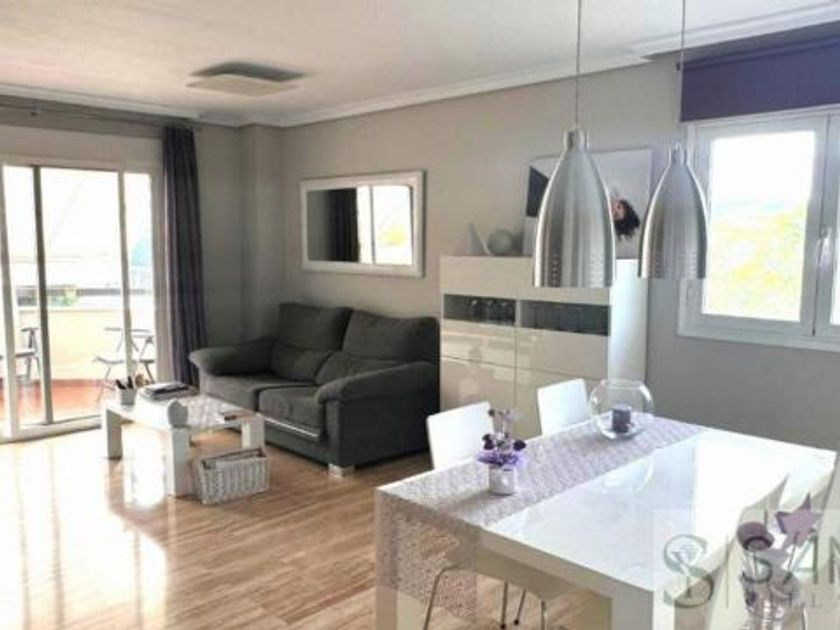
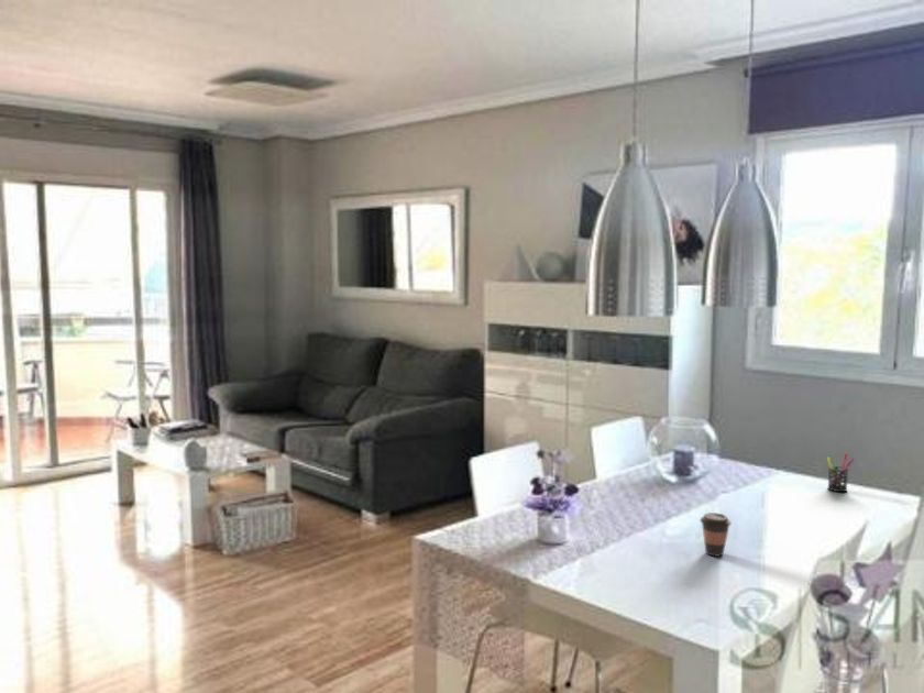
+ pen holder [826,452,856,493]
+ coffee cup [700,512,733,558]
